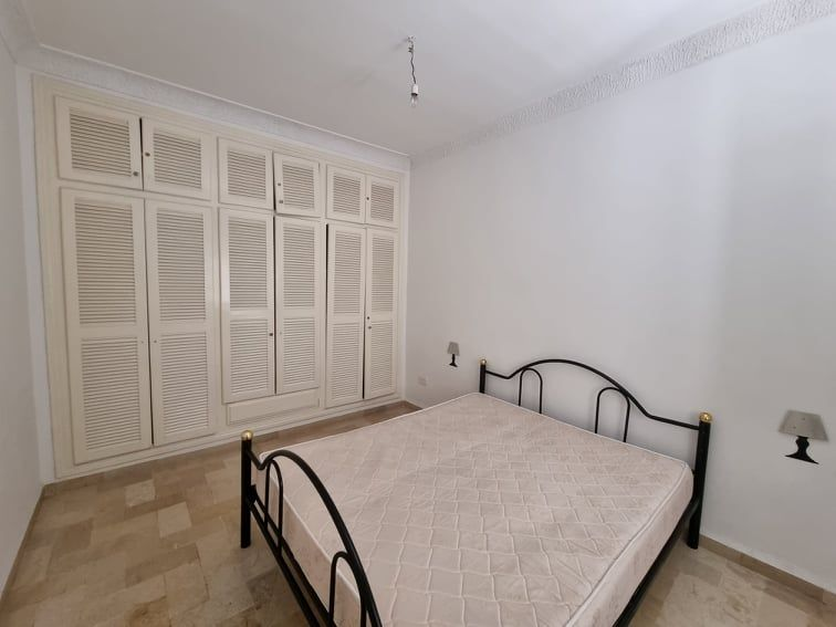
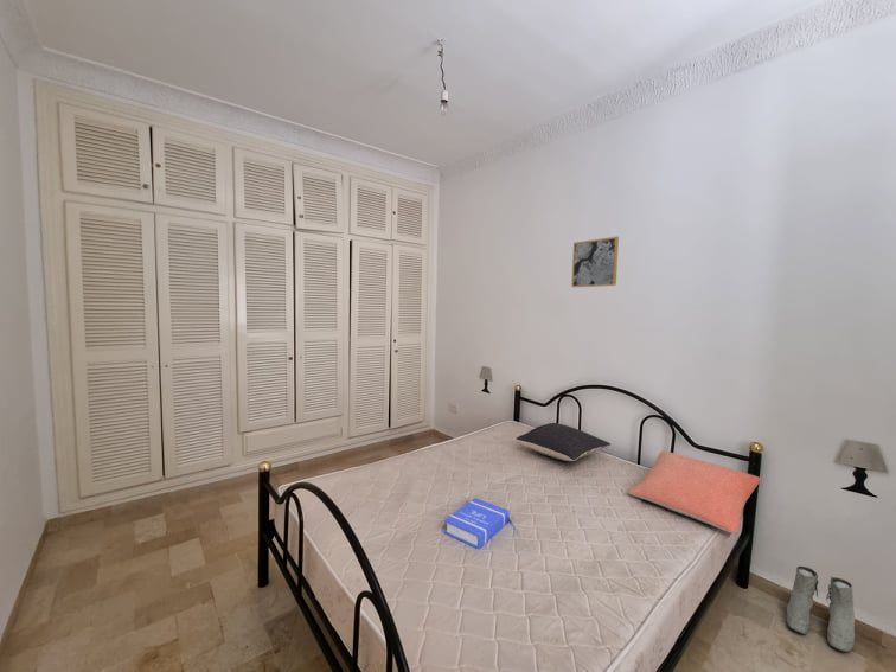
+ book [442,497,510,550]
+ wall art [570,236,620,288]
+ pillow [516,422,612,462]
+ pillow [627,449,762,535]
+ boots [786,565,856,653]
